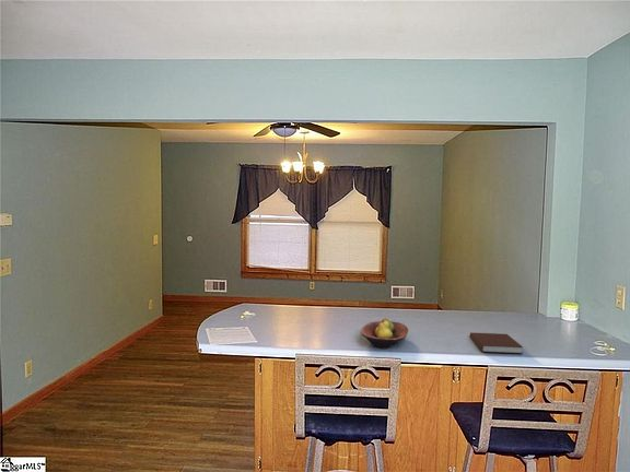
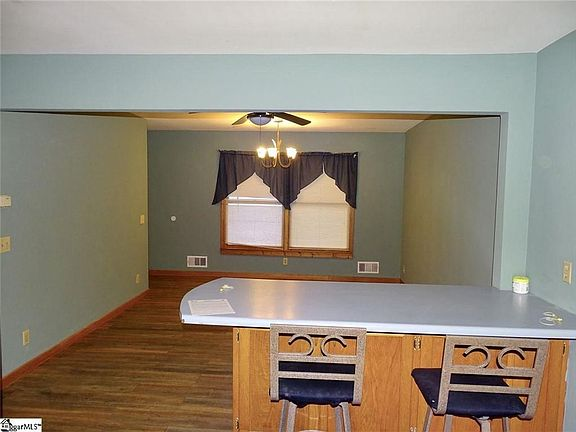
- fruit bowl [360,317,409,350]
- notebook [469,331,524,355]
